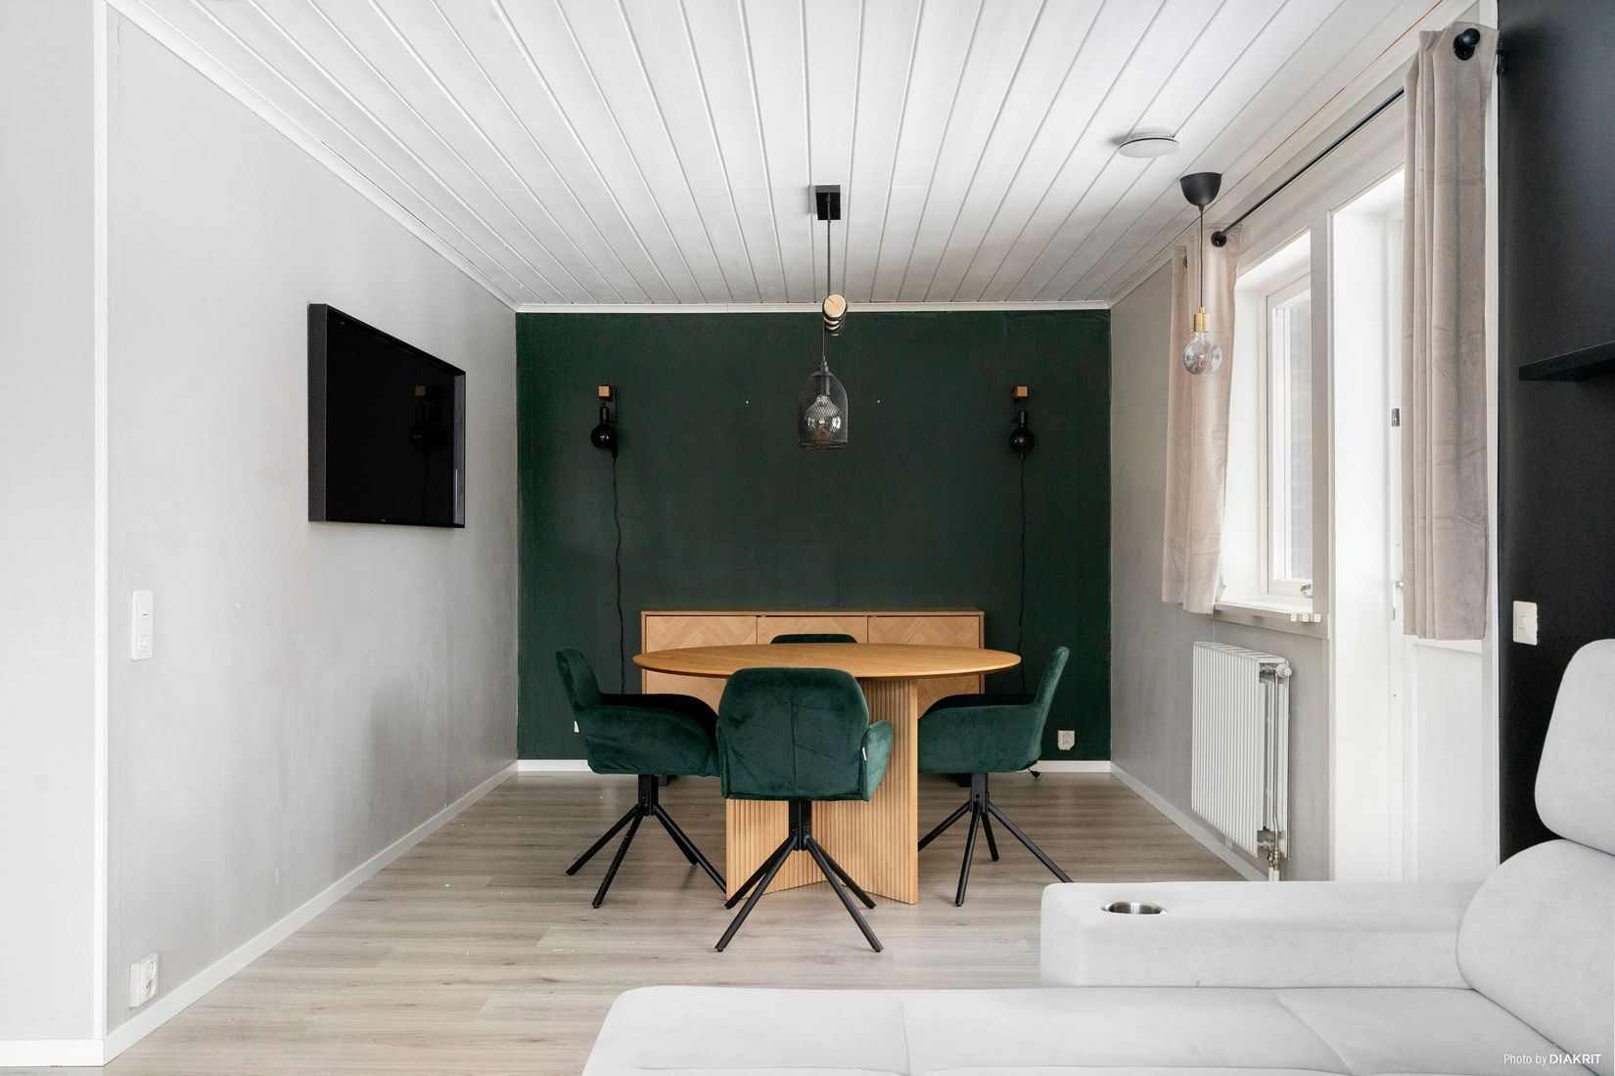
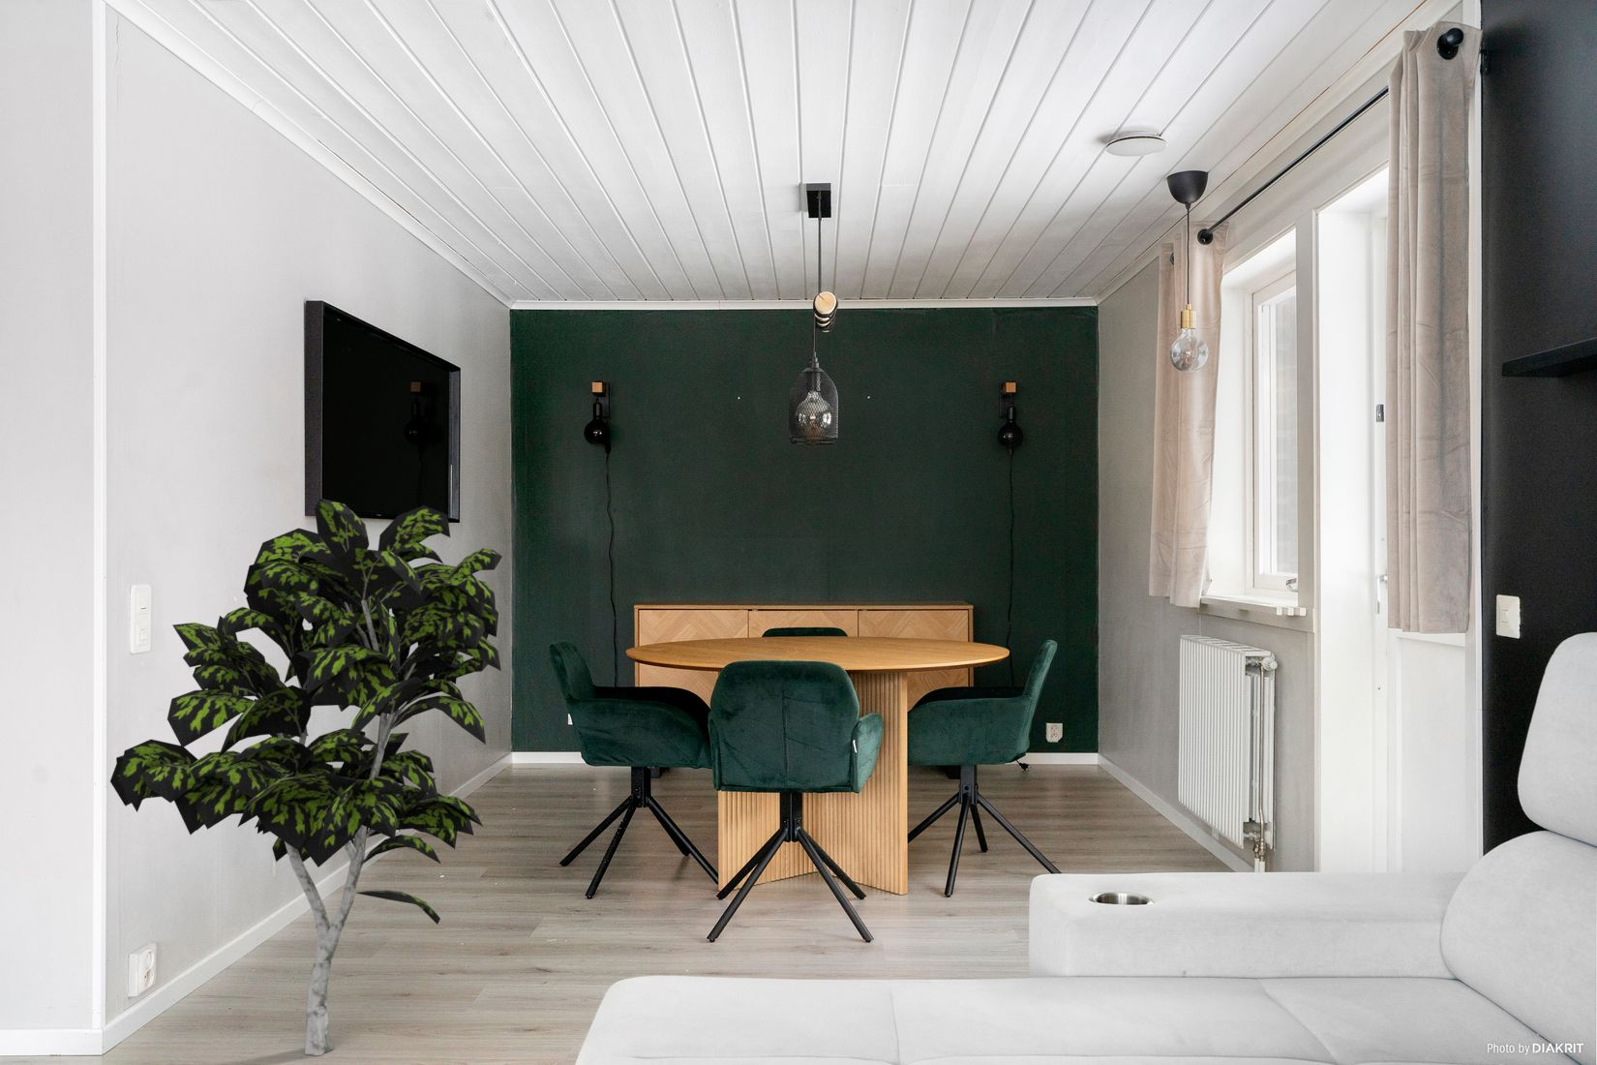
+ indoor plant [109,498,504,1057]
